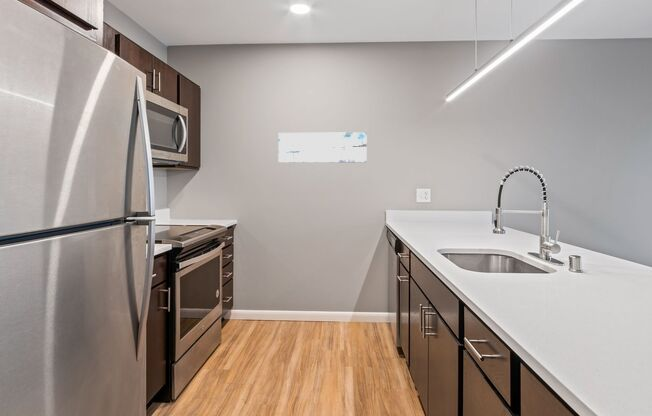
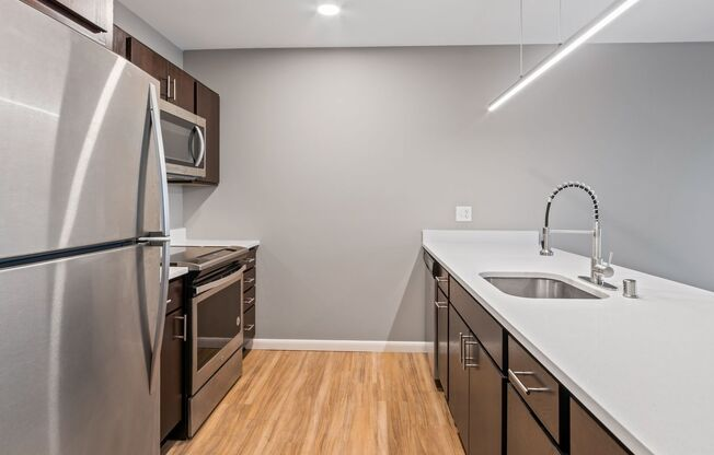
- wall art [277,131,367,163]
